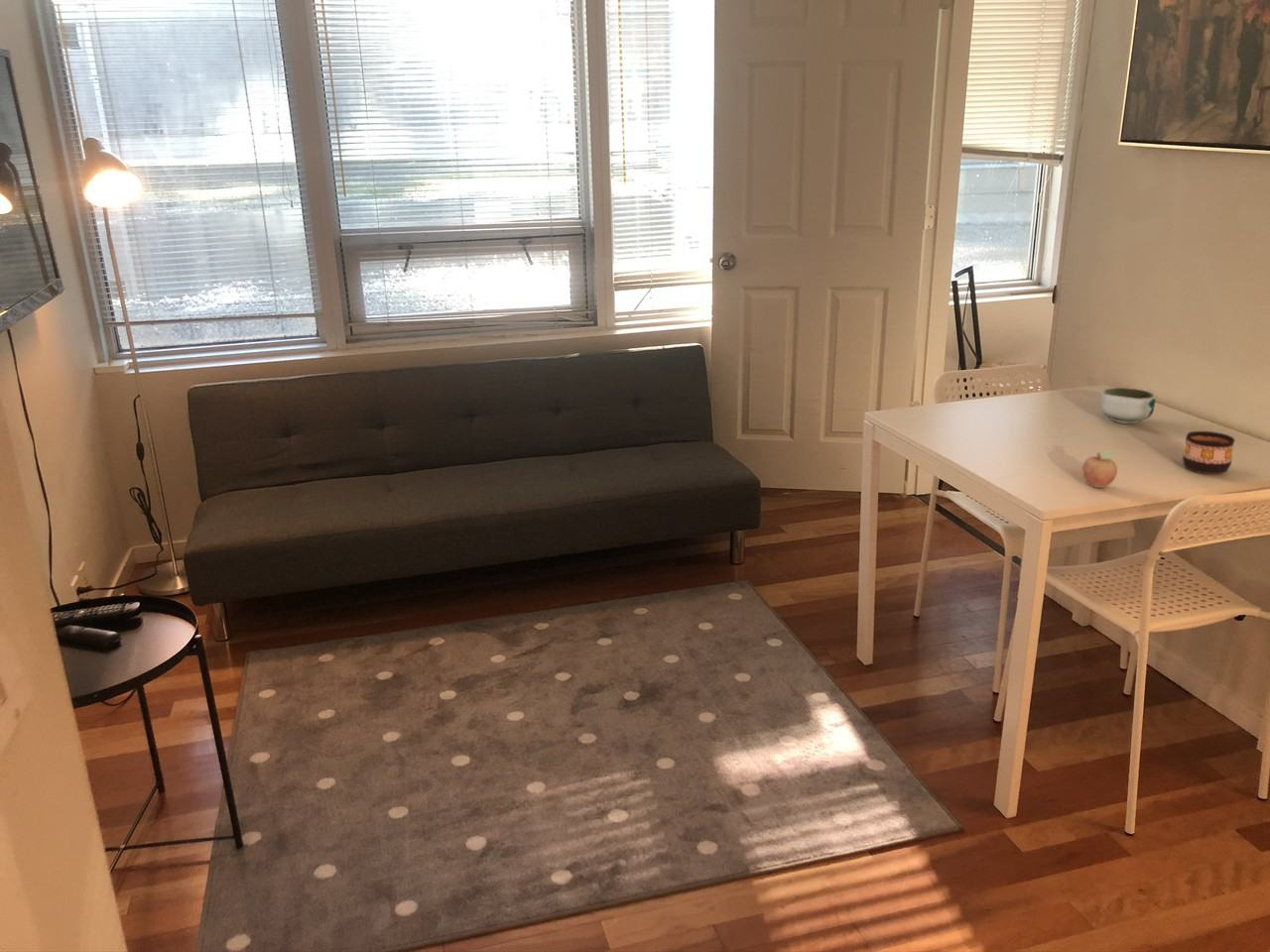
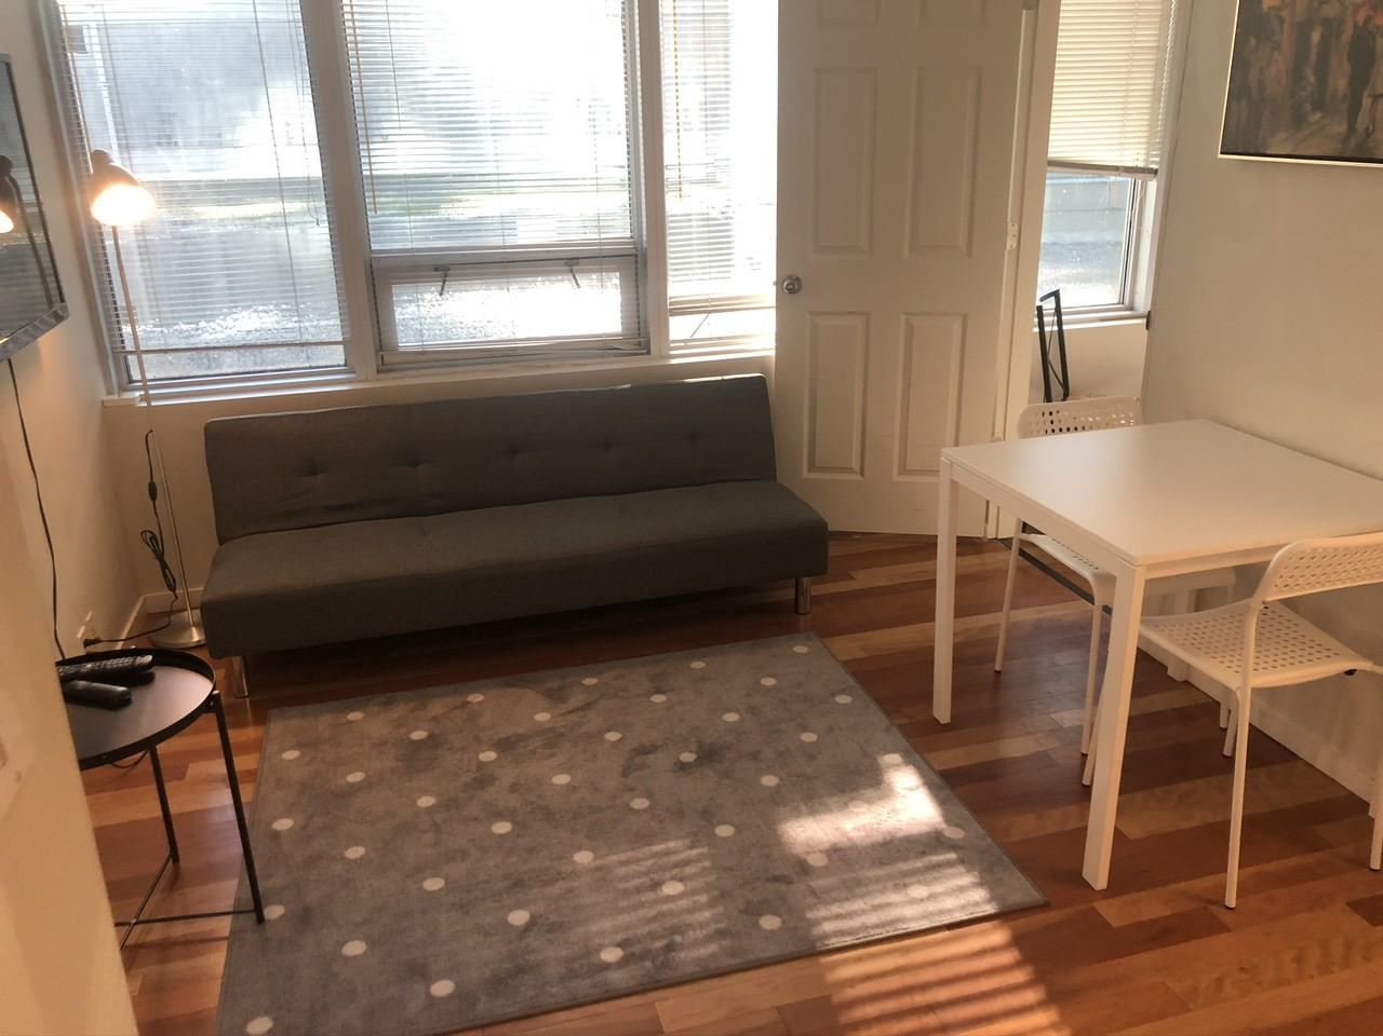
- bowl [1099,387,1157,424]
- fruit [1081,449,1118,489]
- cup [1182,430,1235,475]
